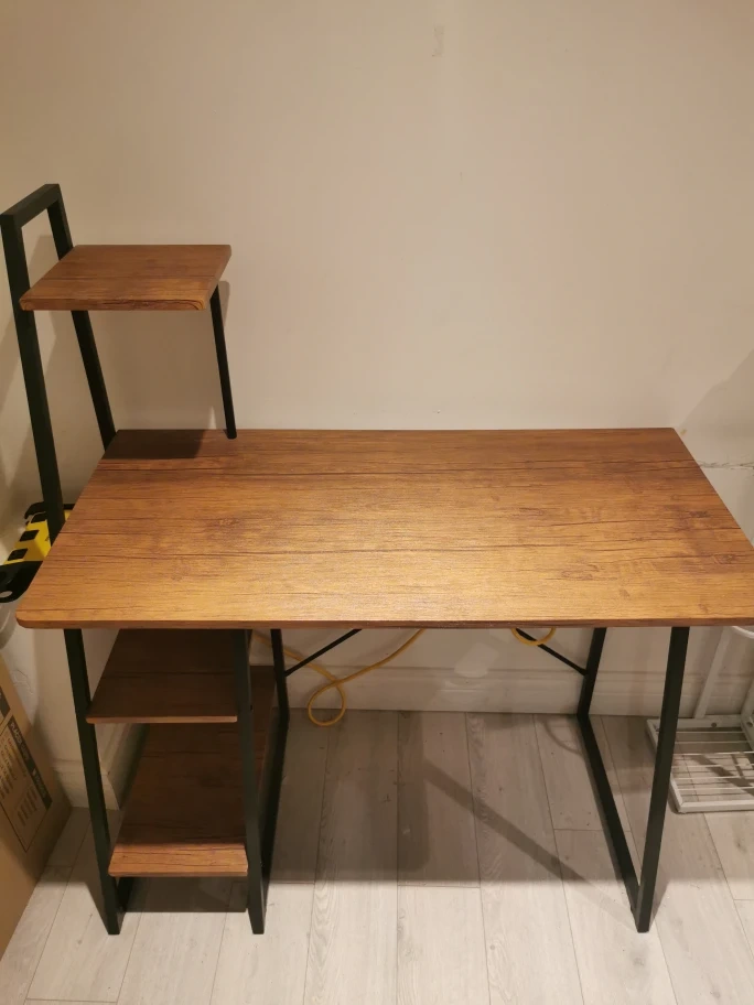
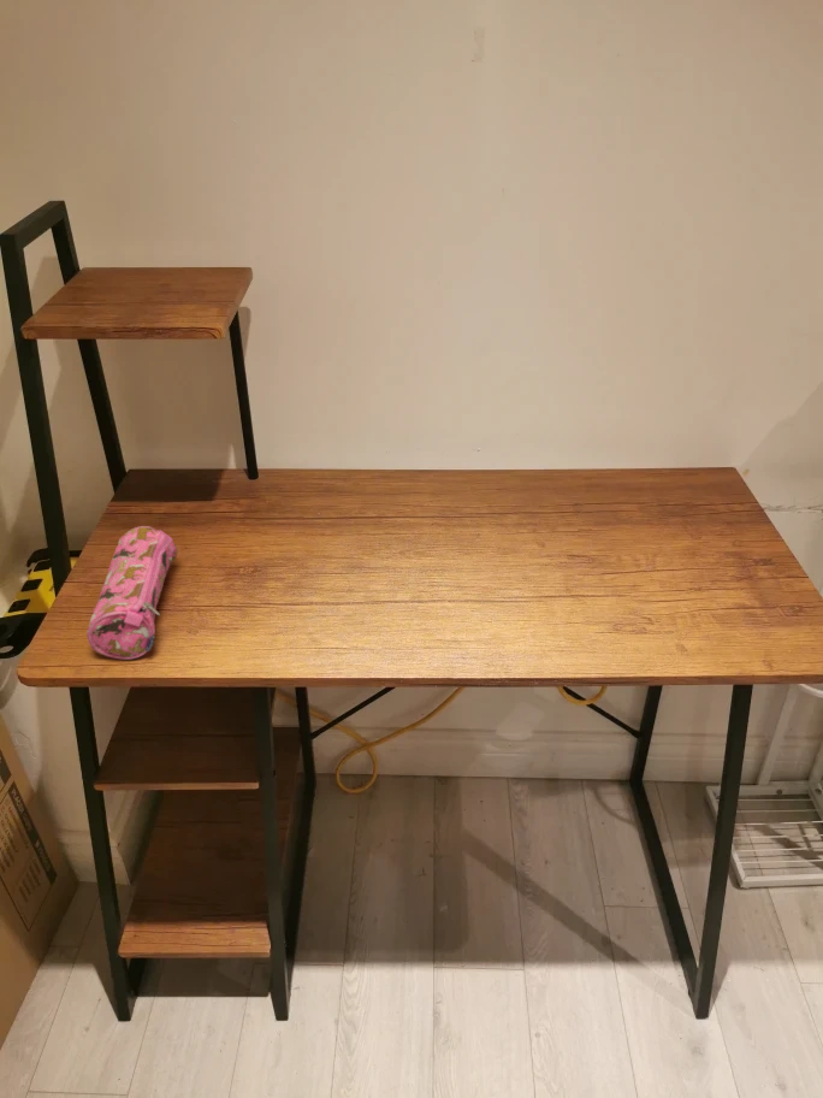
+ pencil case [85,525,179,661]
